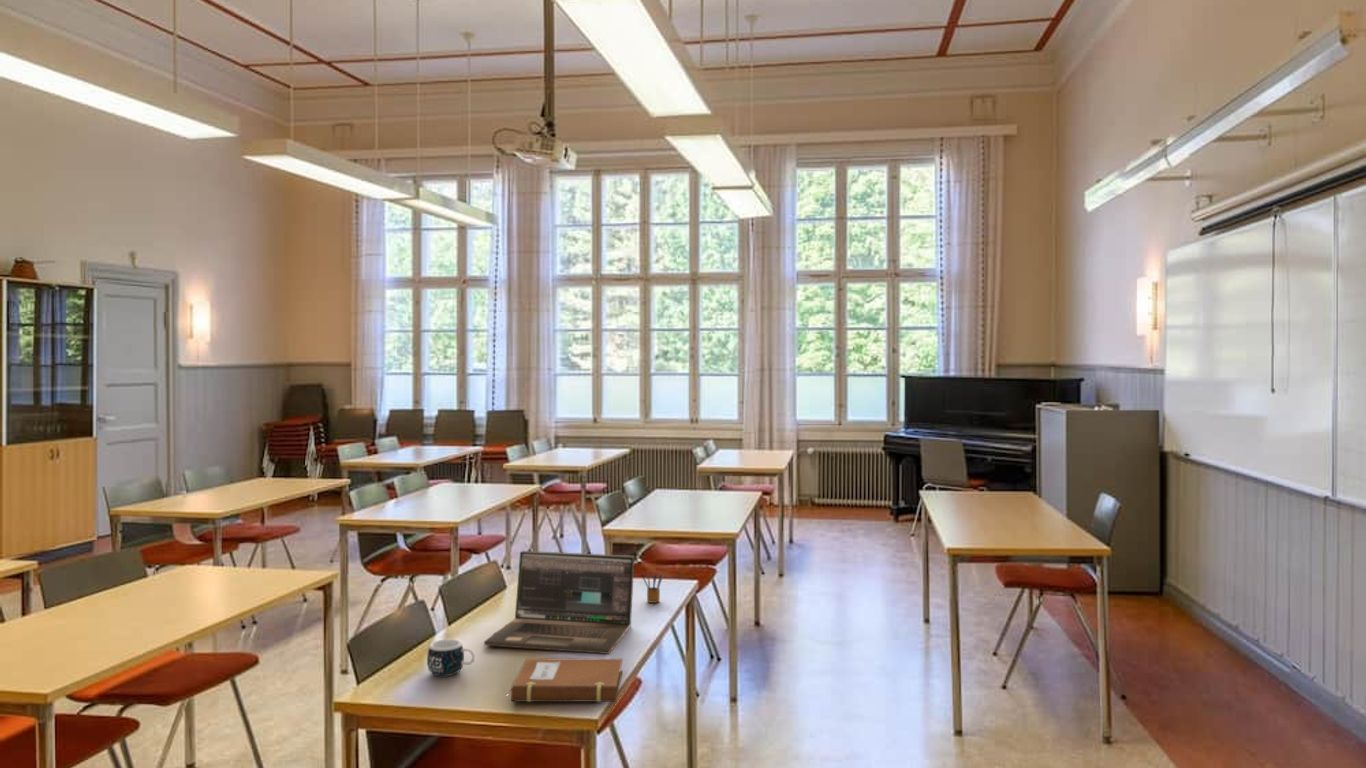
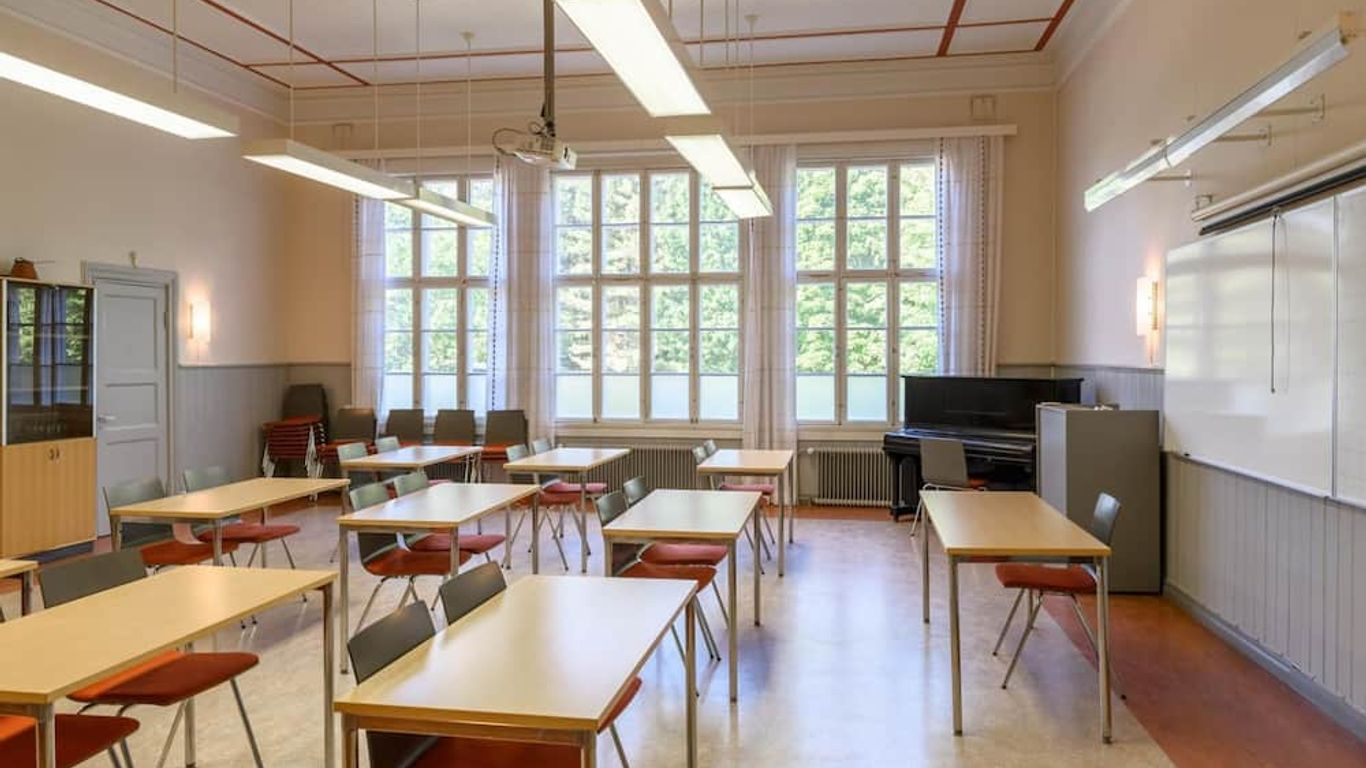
- notebook [508,657,623,703]
- mug [426,638,476,677]
- laptop [483,550,636,655]
- pencil box [640,570,665,604]
